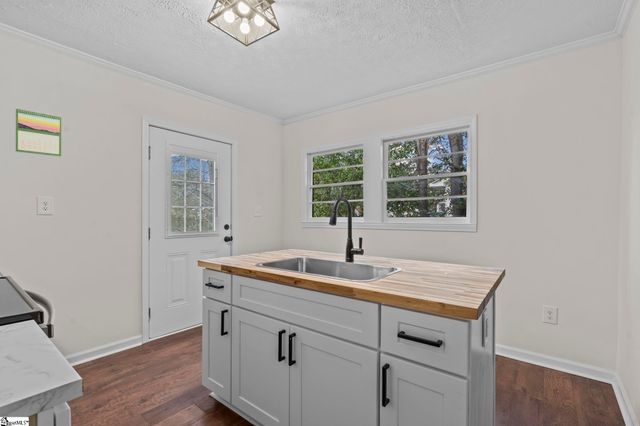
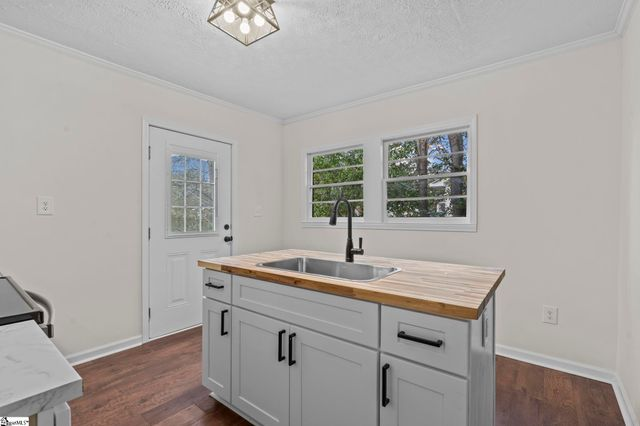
- calendar [15,107,62,157]
